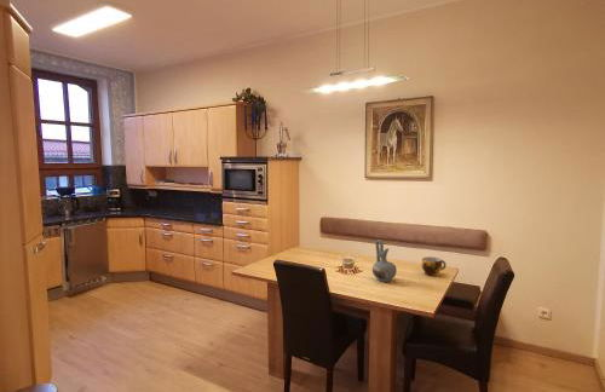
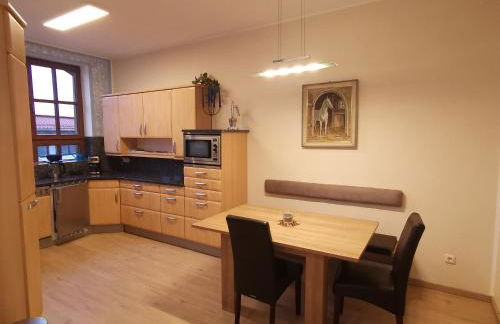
- cup [421,255,448,277]
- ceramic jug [371,238,398,283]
